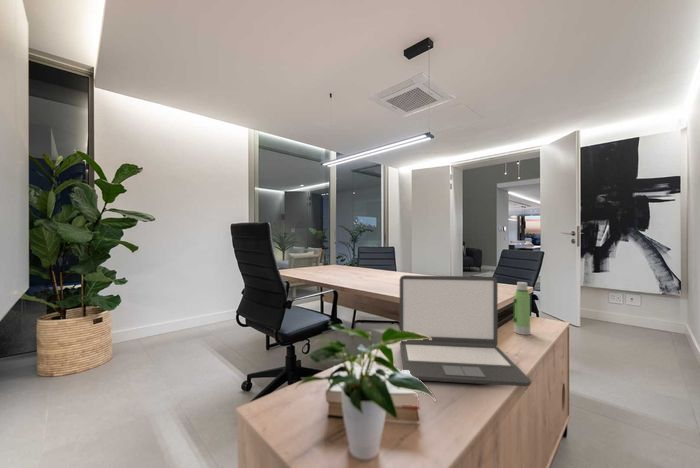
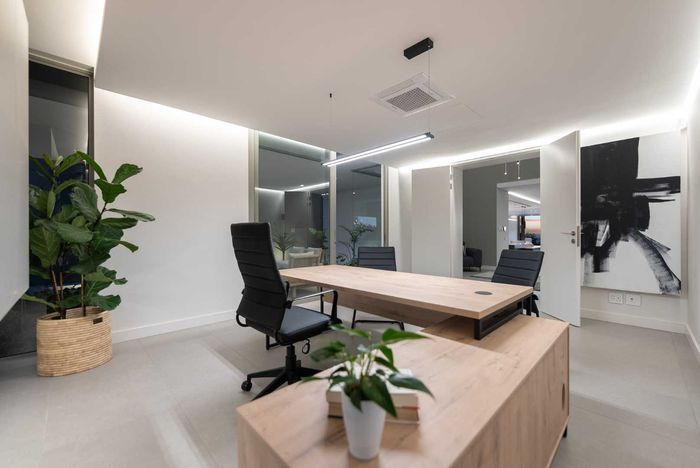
- water bottle [513,281,531,336]
- laptop [399,274,532,387]
